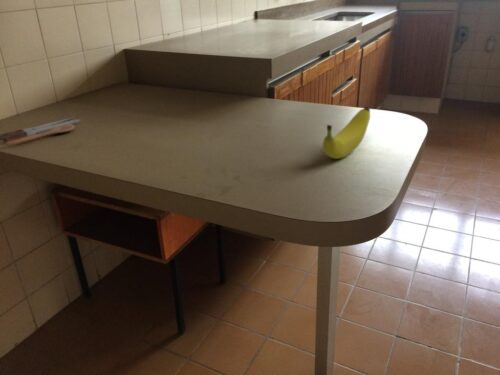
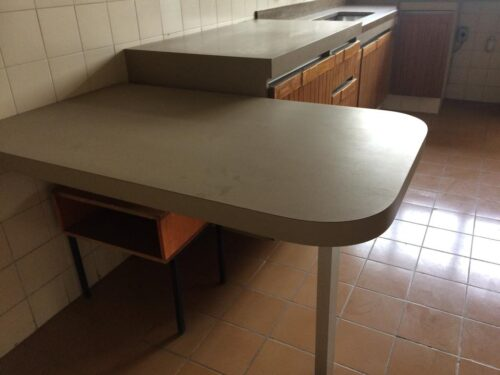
- spoon [0,116,81,146]
- fruit [322,106,371,160]
